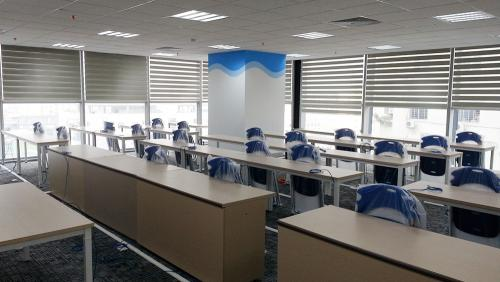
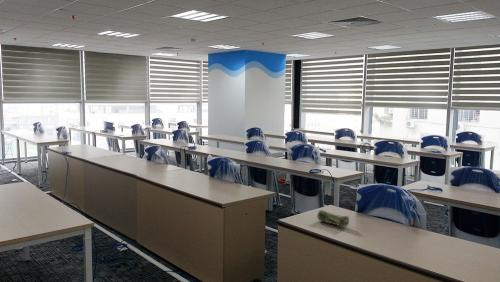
+ pencil case [316,209,350,228]
